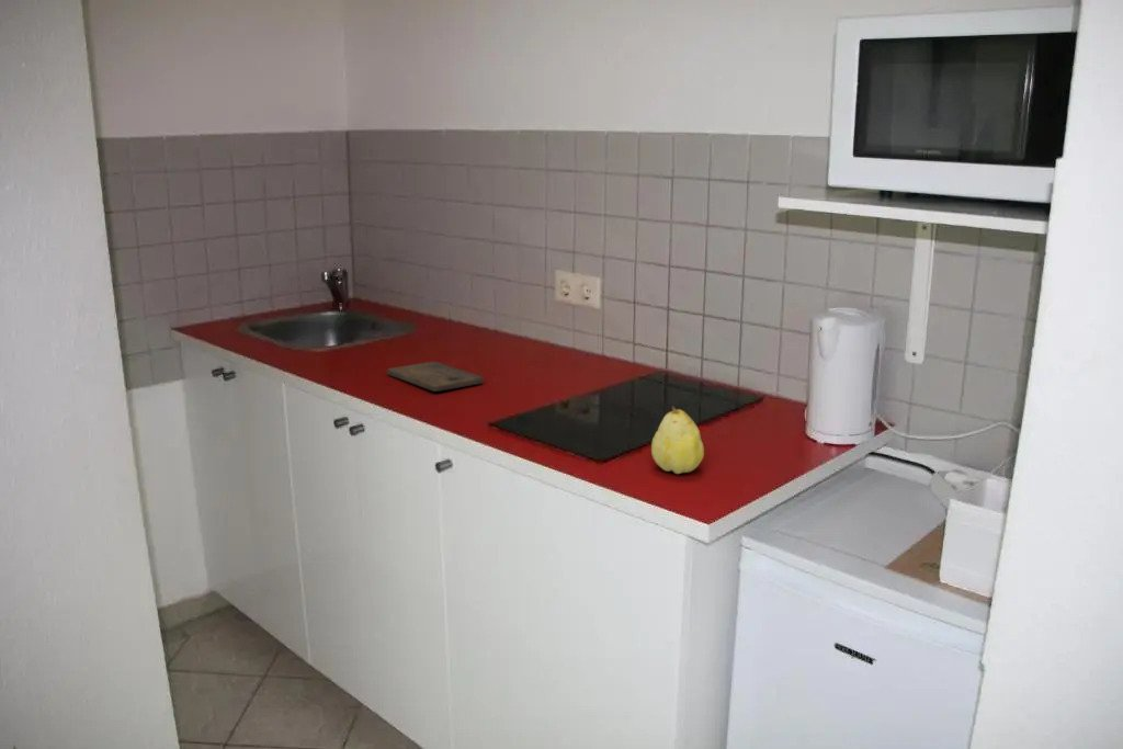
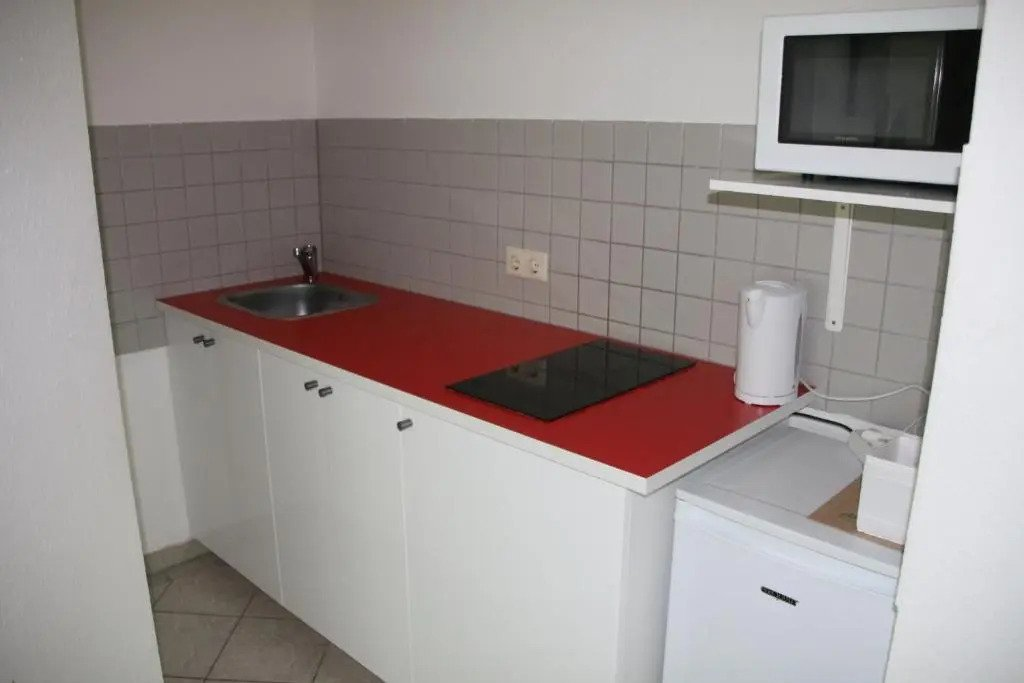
- fruit [650,405,705,475]
- cutting board [386,361,485,393]
